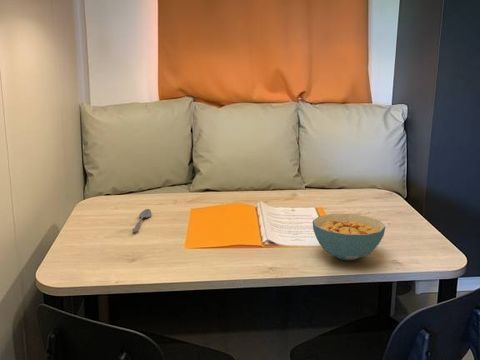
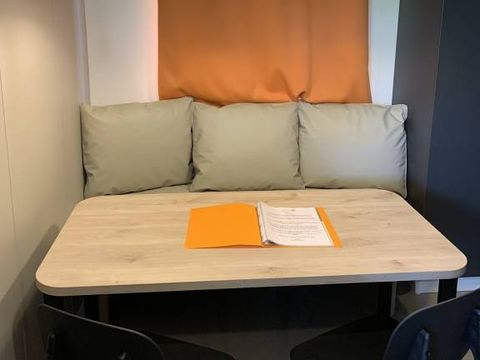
- cereal bowl [312,213,386,261]
- spoon [131,208,152,233]
